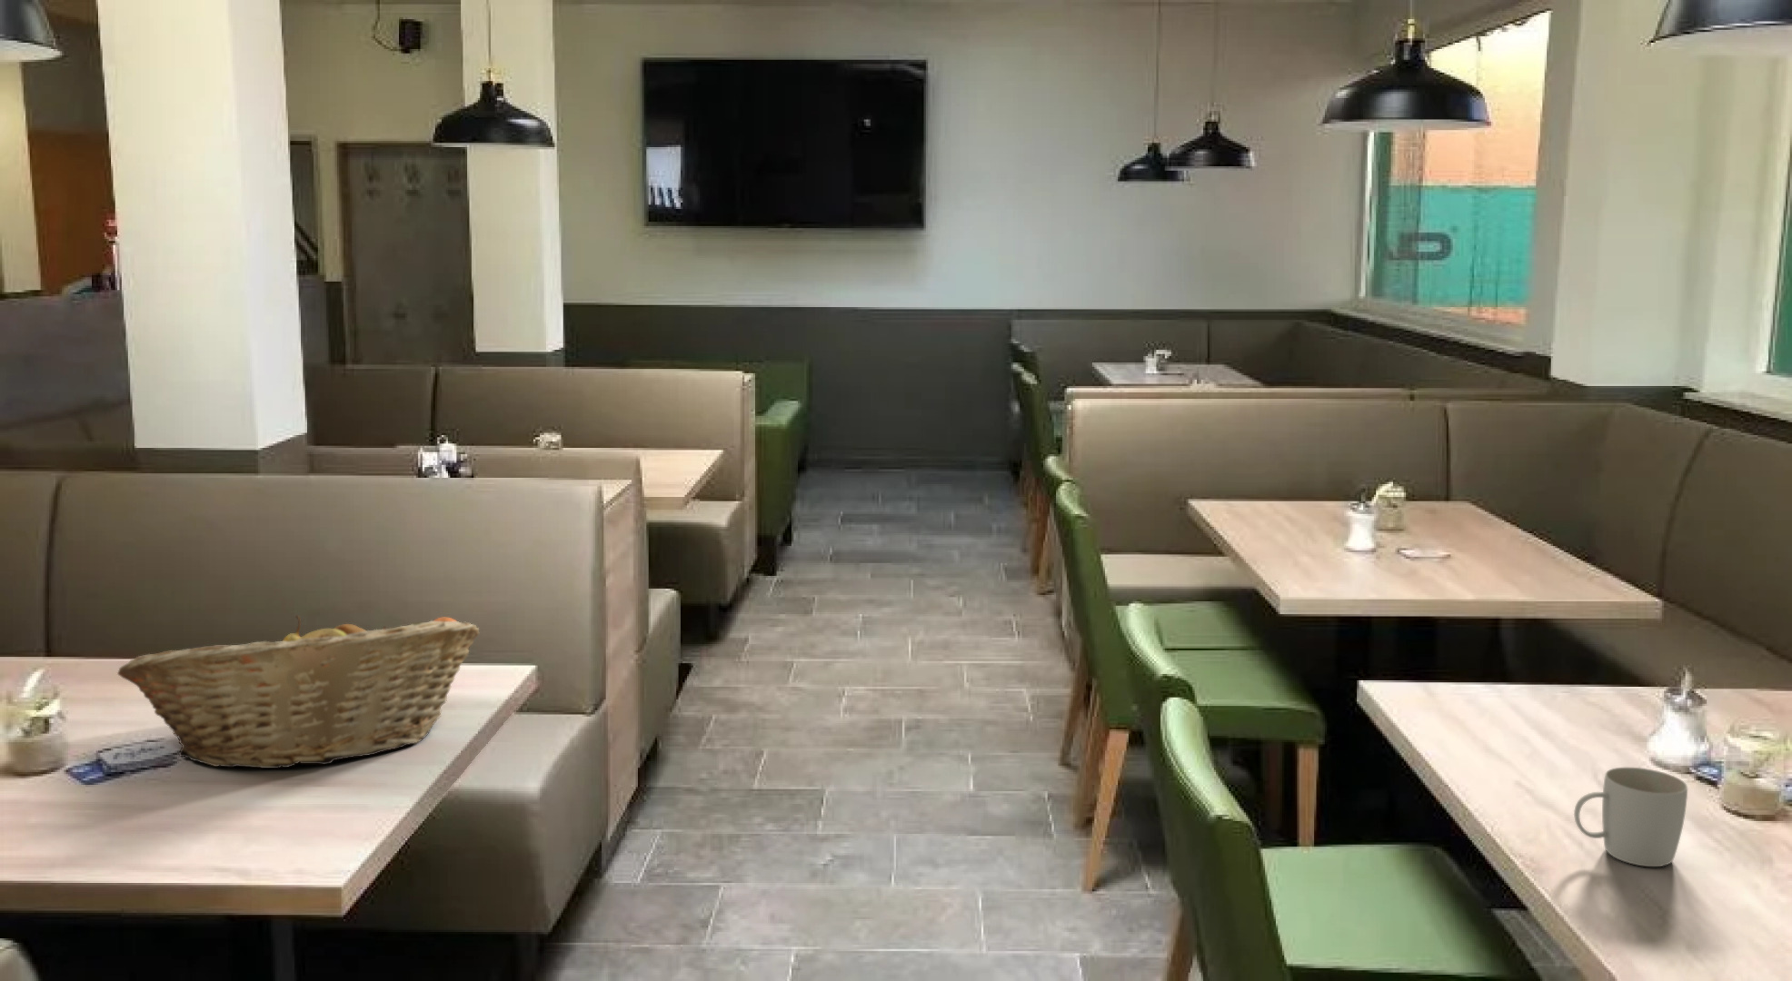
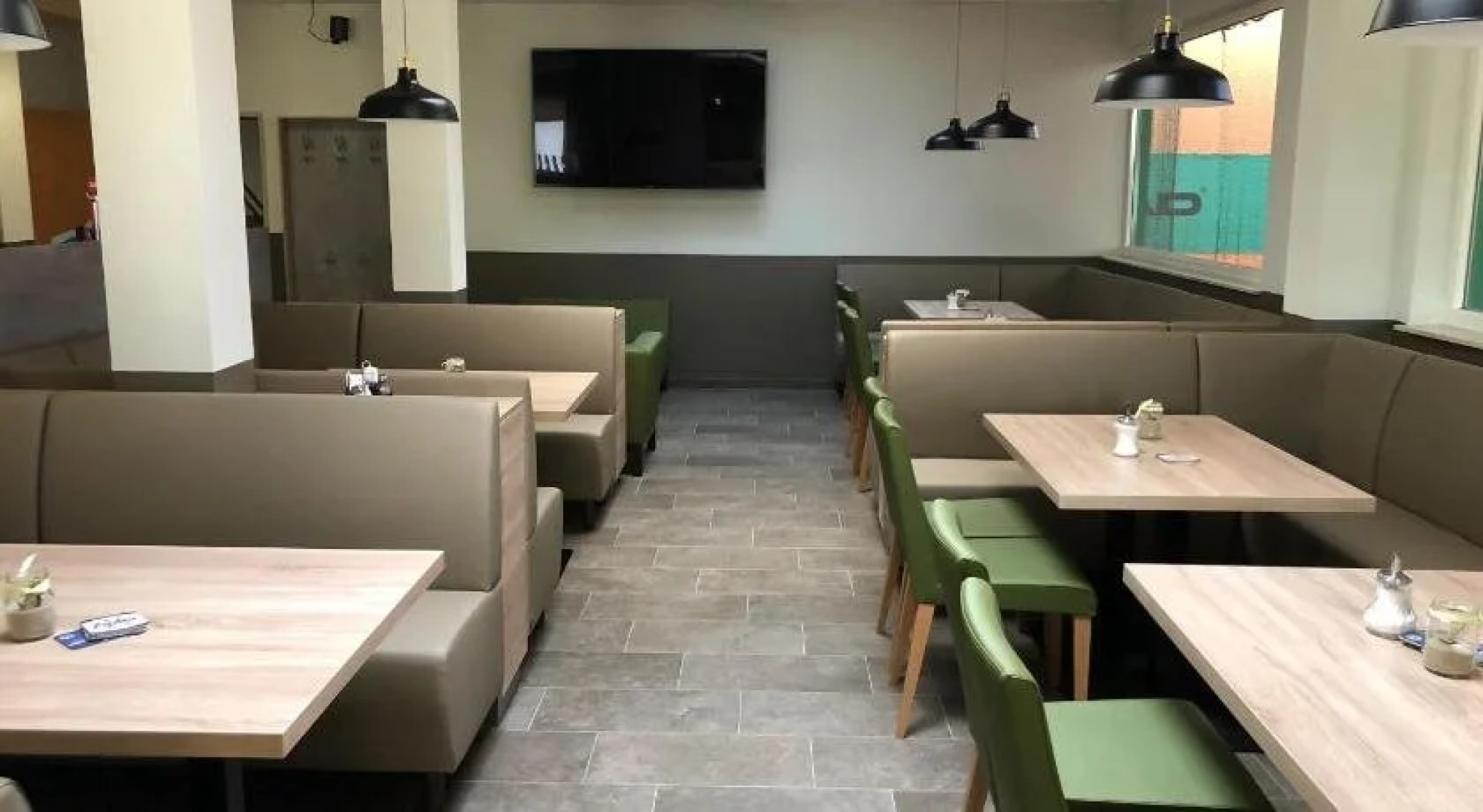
- fruit basket [116,614,481,770]
- mug [1573,767,1688,867]
